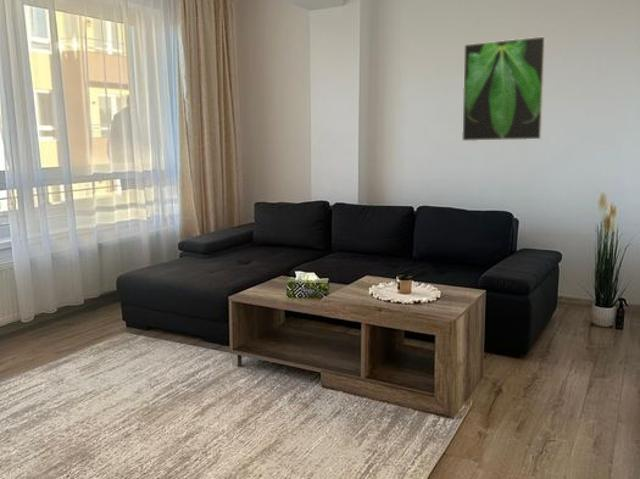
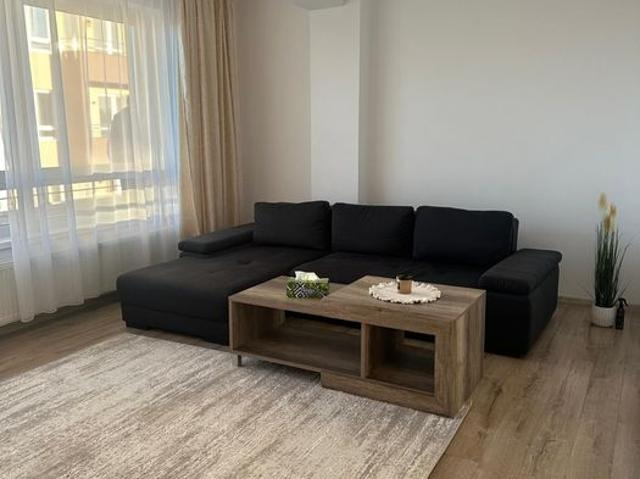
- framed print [461,35,547,142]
